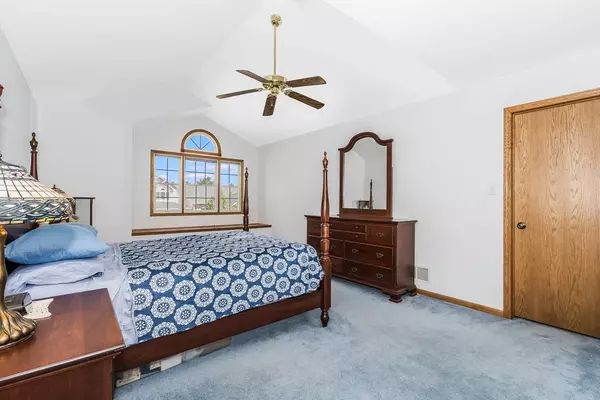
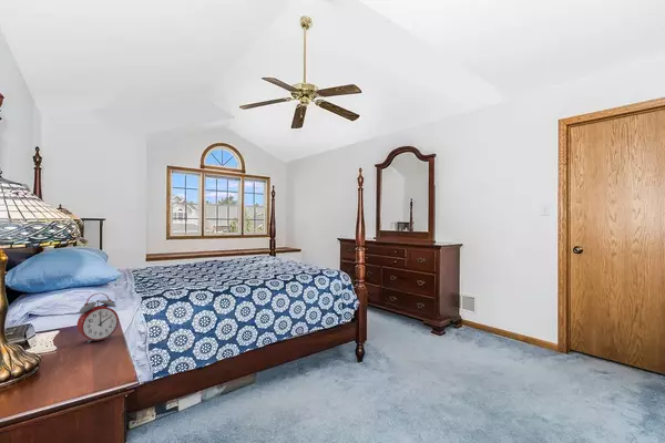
+ alarm clock [76,292,120,344]
